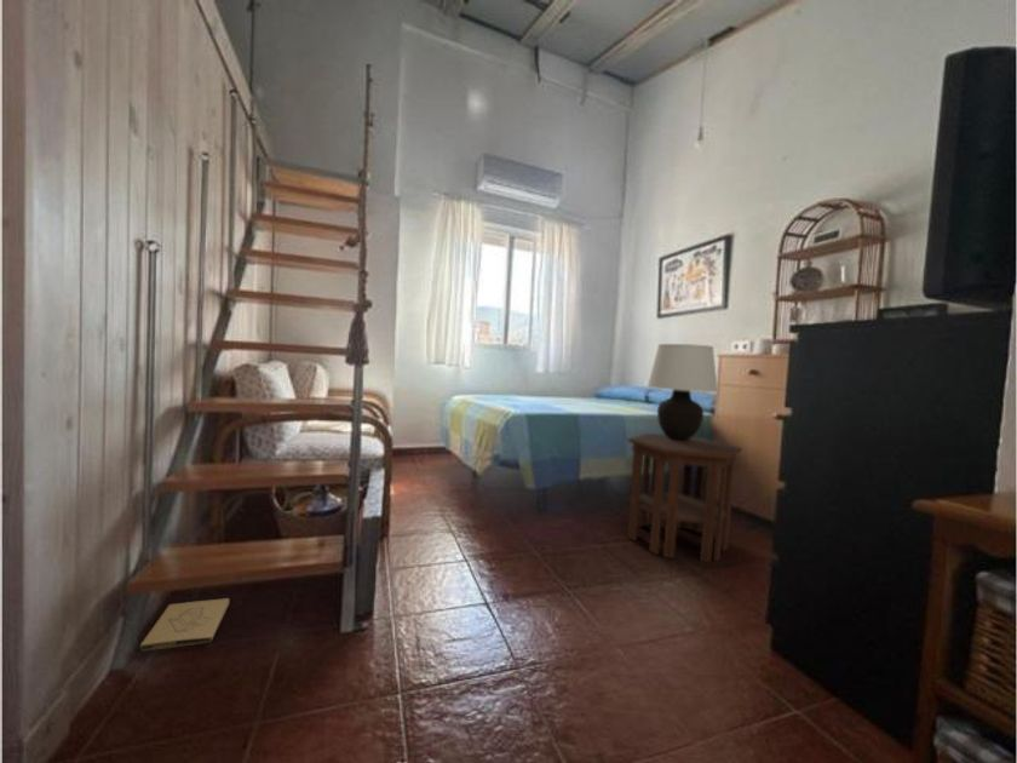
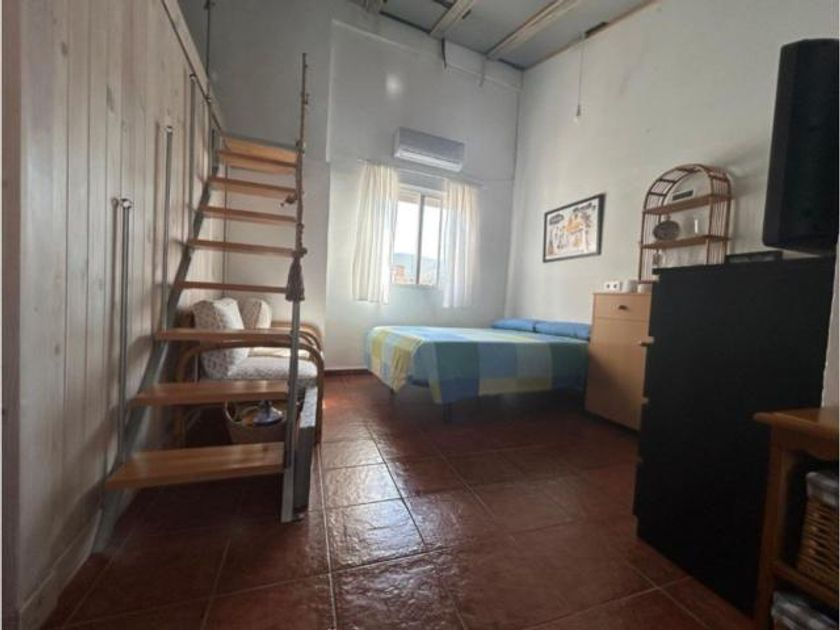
- box [139,597,230,653]
- side table [626,432,743,563]
- table lamp [647,343,719,441]
